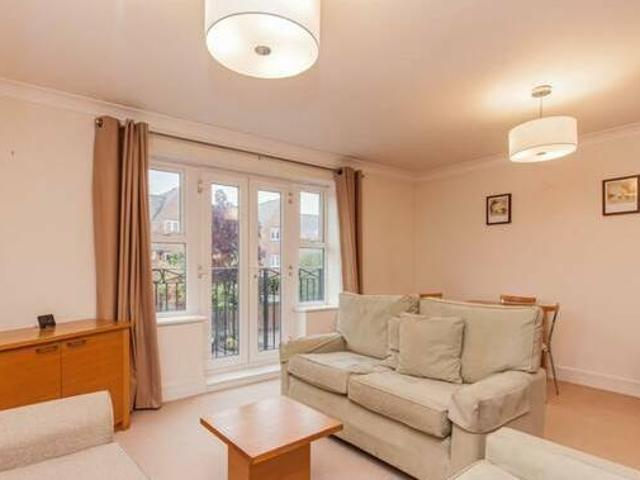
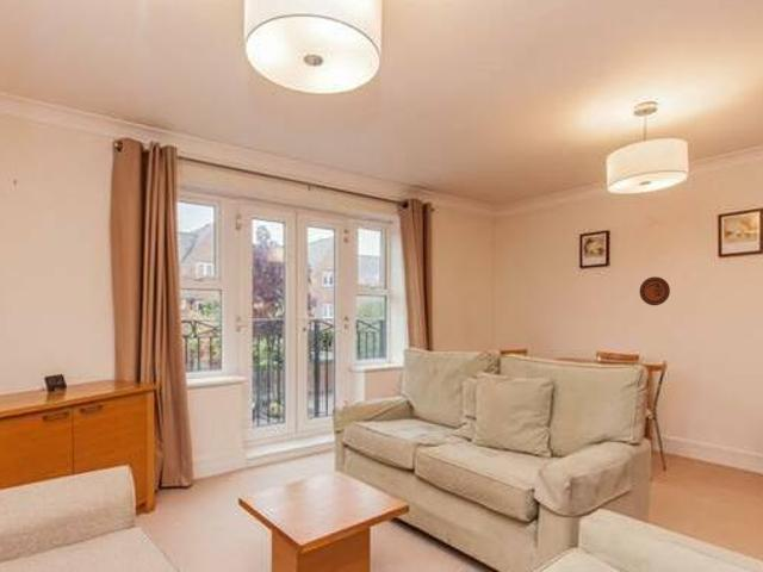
+ decorative plate [639,275,671,306]
